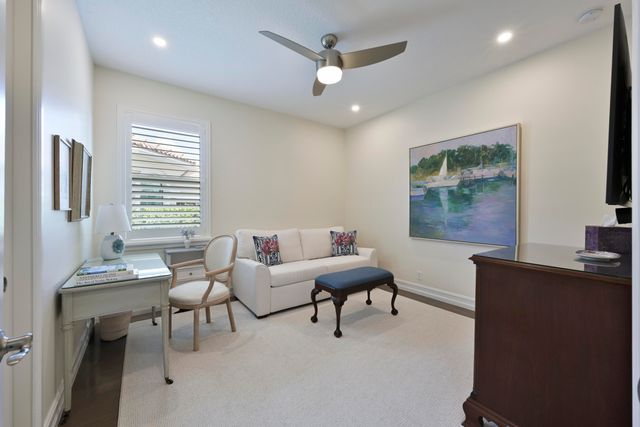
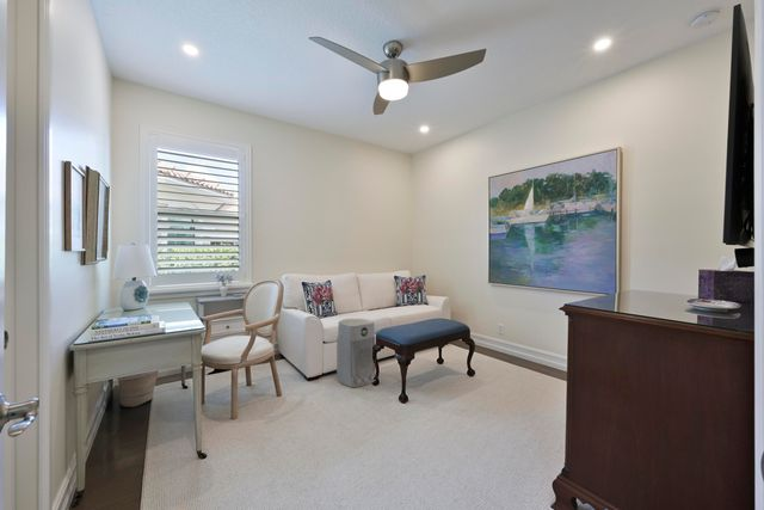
+ air purifier [335,318,377,388]
